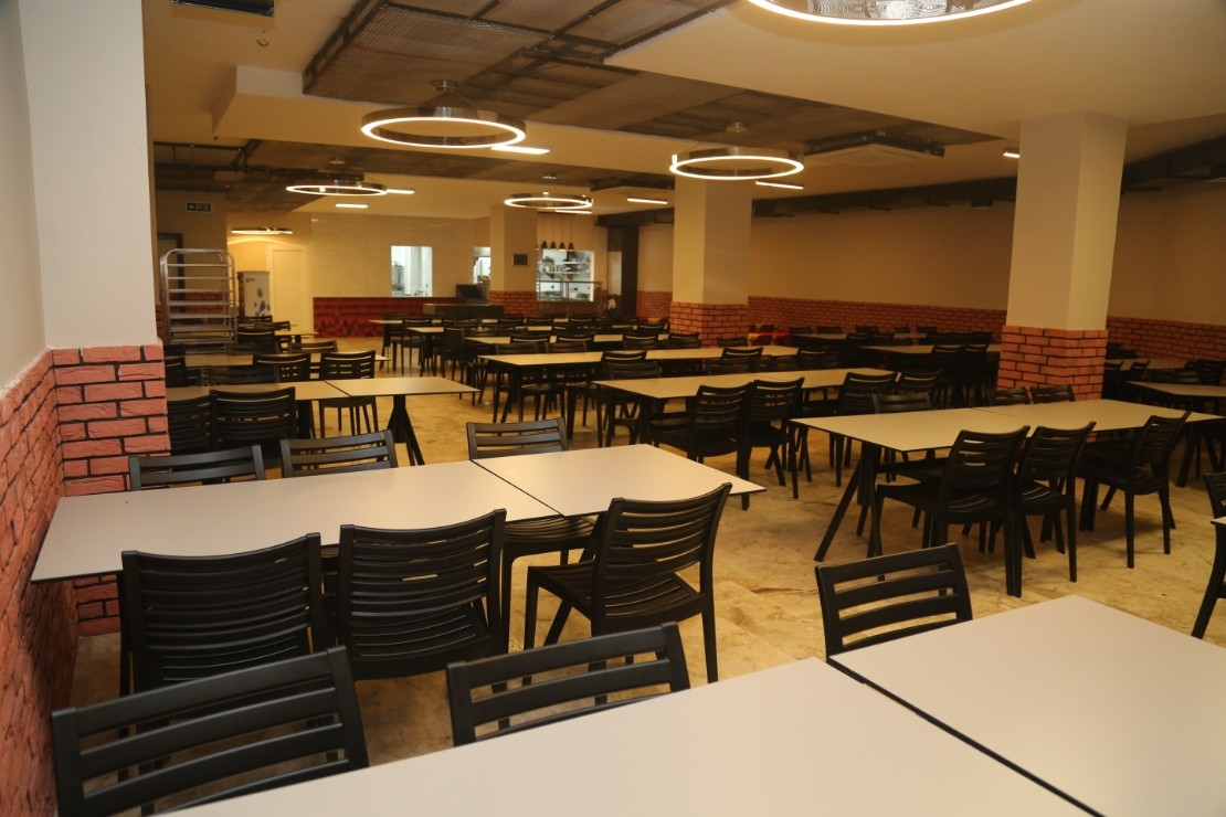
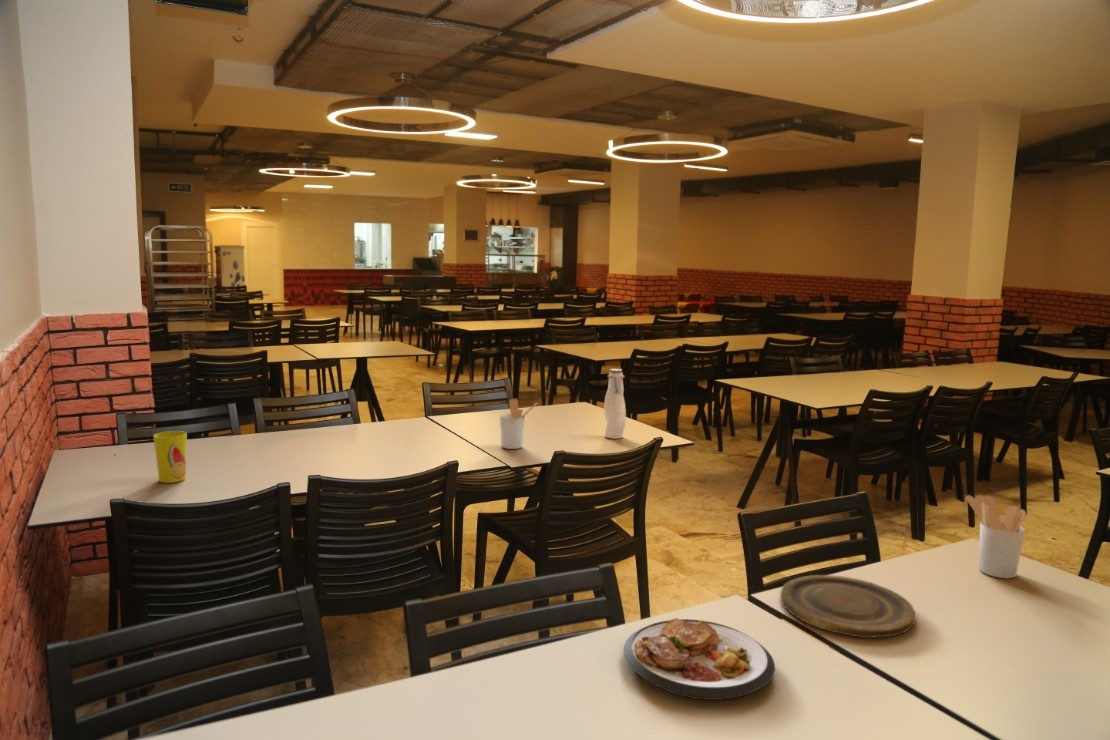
+ utensil holder [499,398,538,450]
+ plate [779,574,917,639]
+ water bottle [603,368,627,440]
+ plate [623,617,776,701]
+ utensil holder [965,494,1027,579]
+ cup [153,430,188,484]
